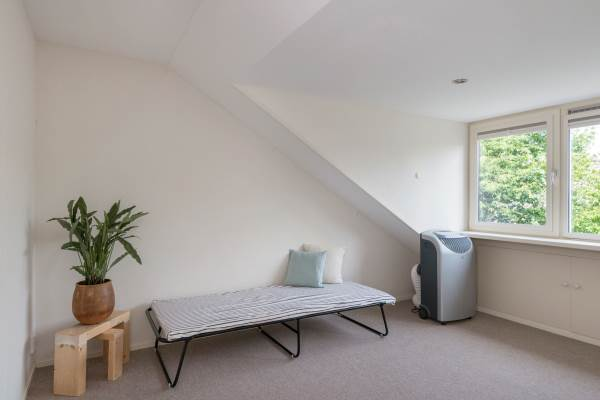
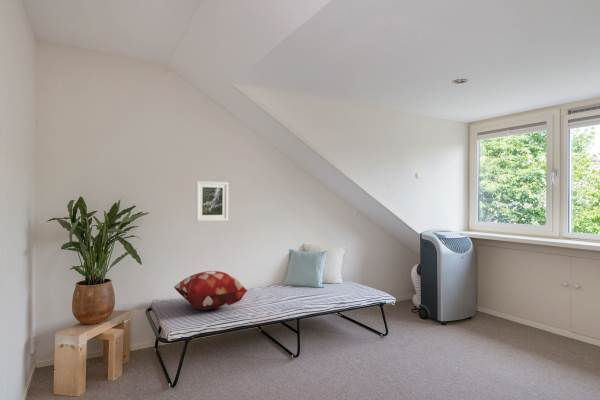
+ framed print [195,180,229,222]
+ decorative pillow [173,270,249,311]
